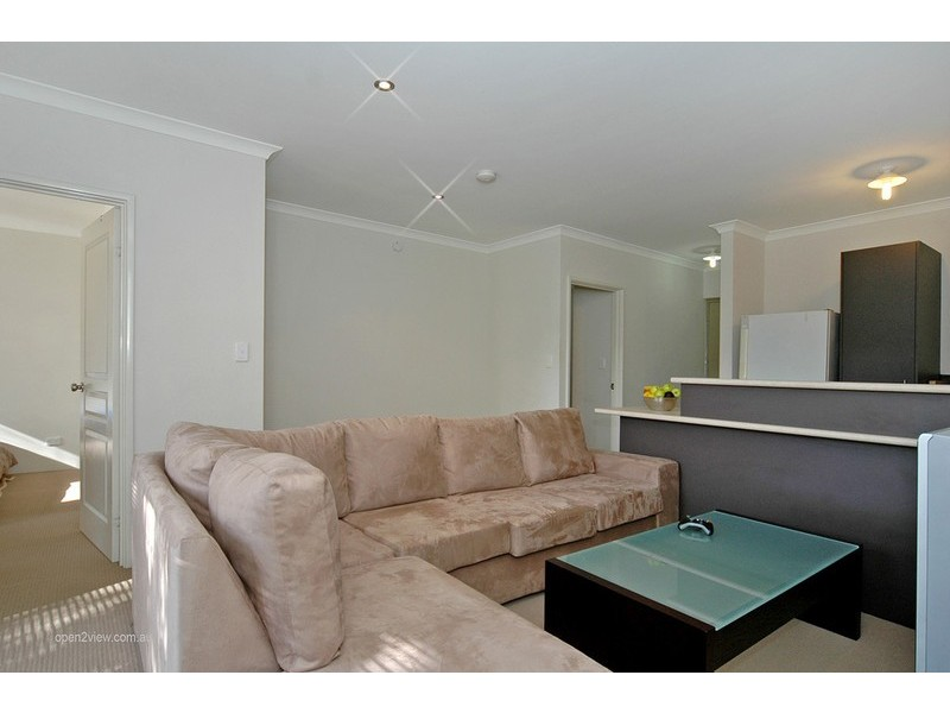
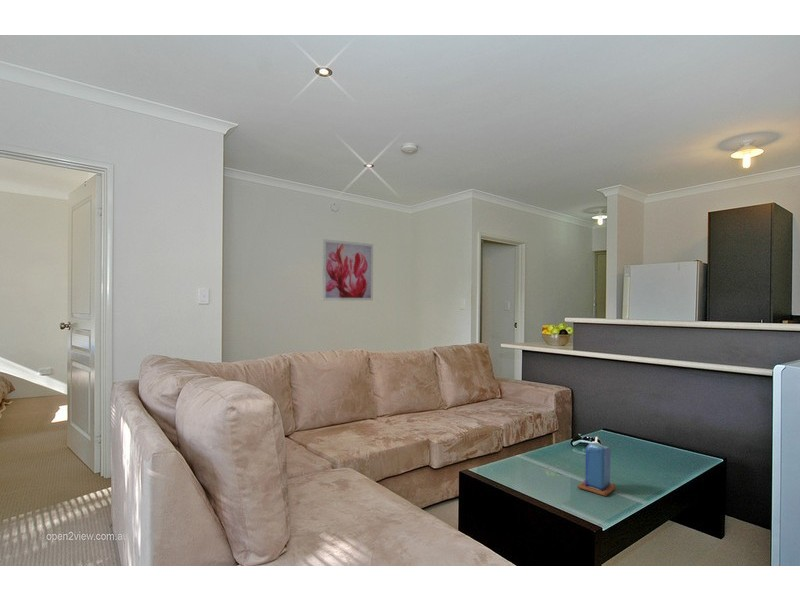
+ wall art [321,238,374,301]
+ candle [577,436,617,497]
